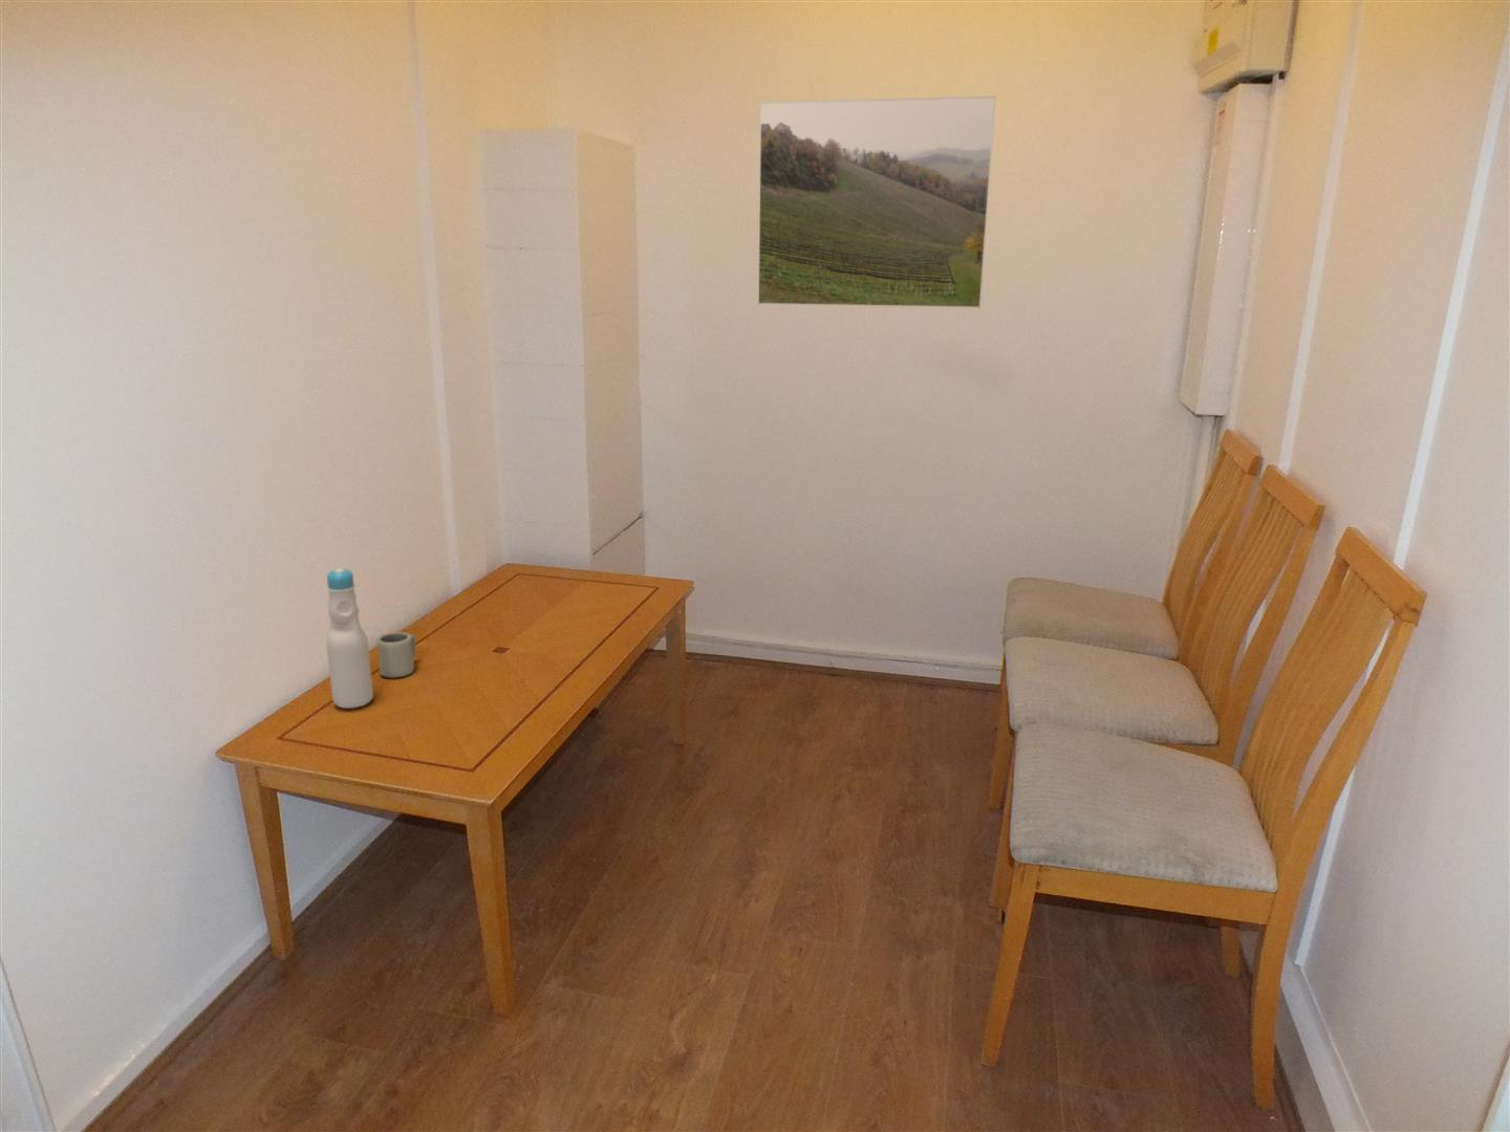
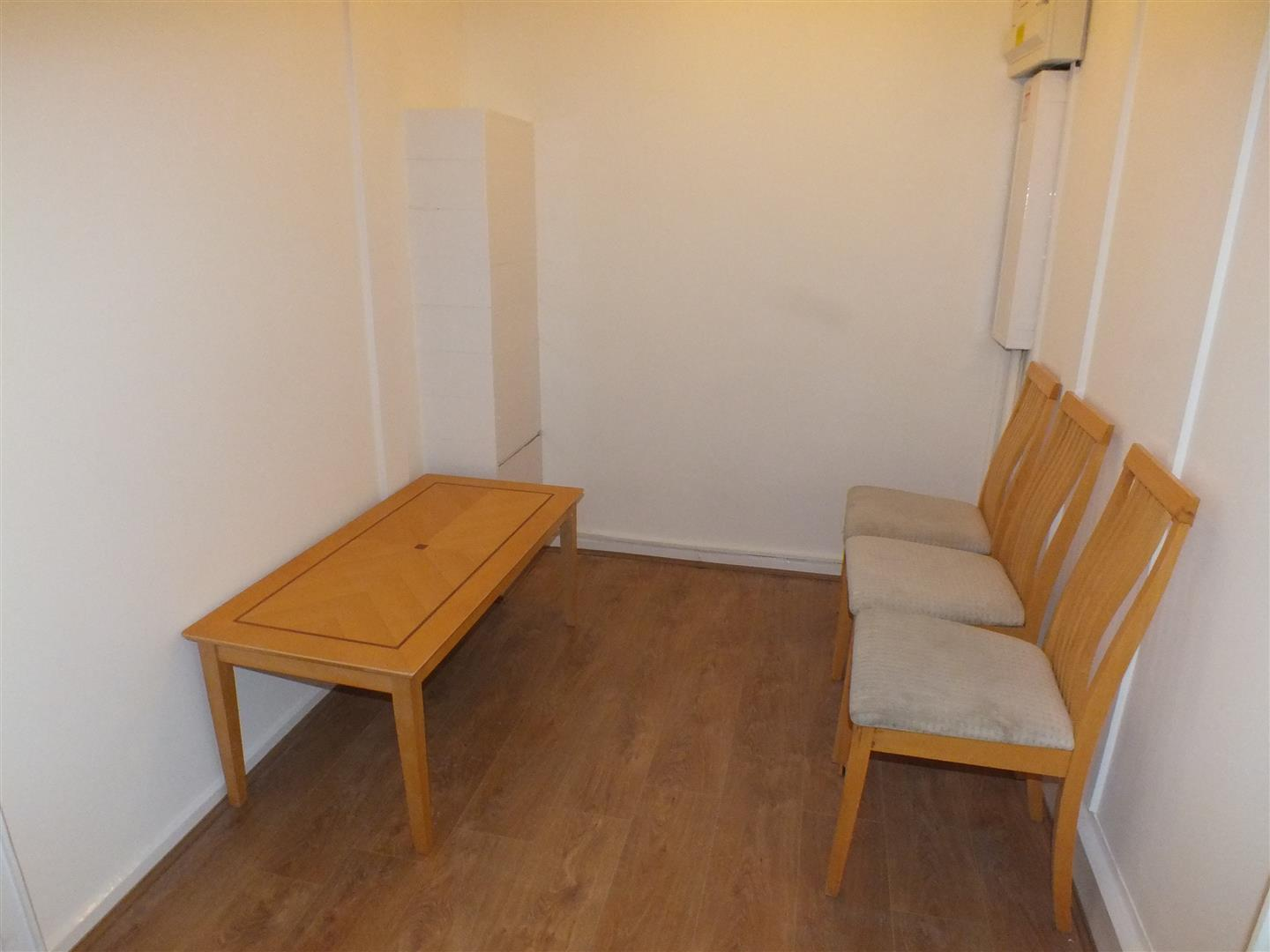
- cup [376,631,417,679]
- bottle [325,567,375,710]
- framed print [756,94,998,309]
